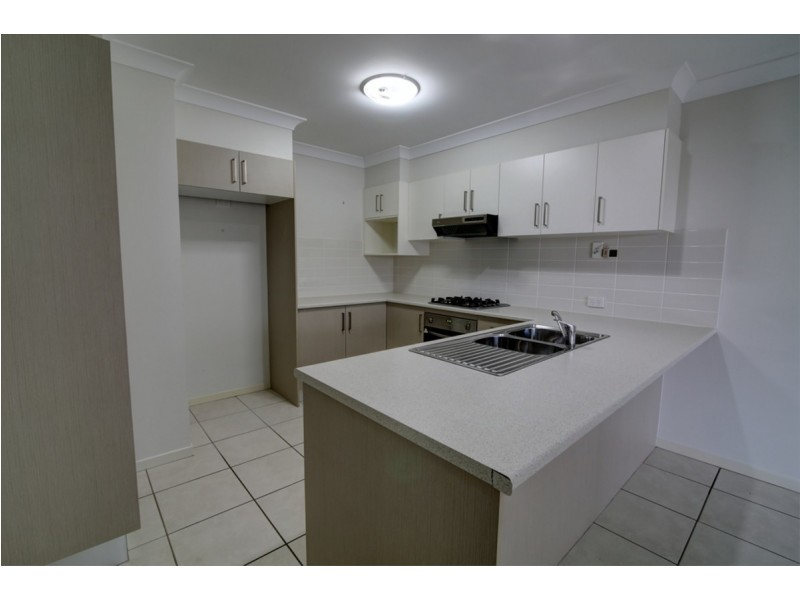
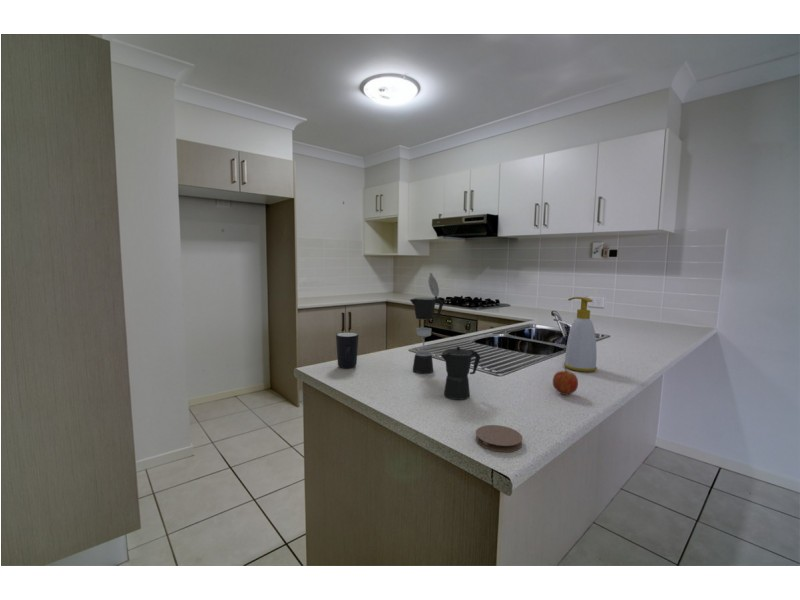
+ soap bottle [563,296,598,373]
+ coffee maker [408,272,481,401]
+ mug [335,332,360,369]
+ fruit [552,367,579,396]
+ coaster [475,424,524,453]
